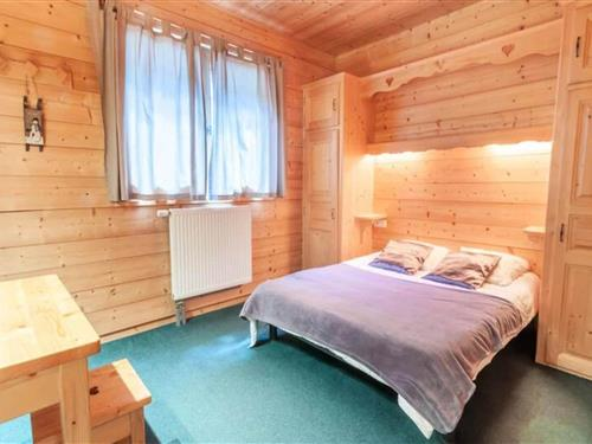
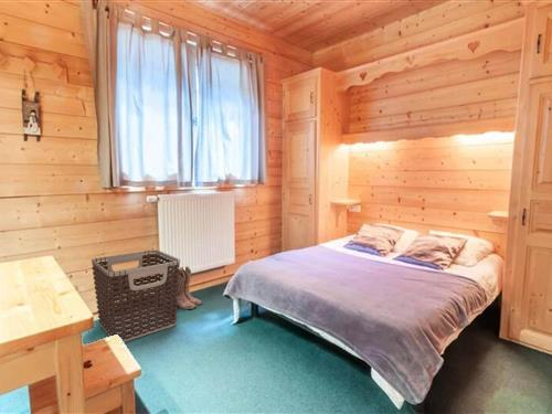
+ boots [170,265,203,310]
+ clothes hamper [91,248,181,343]
